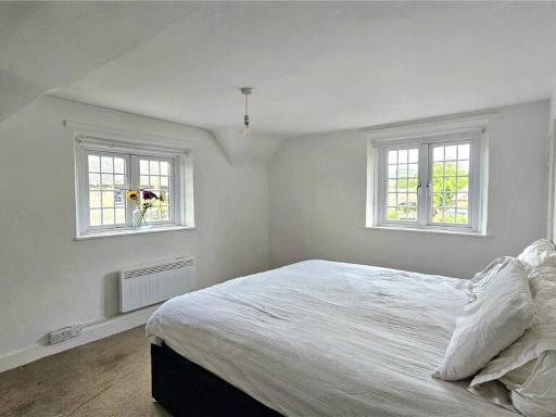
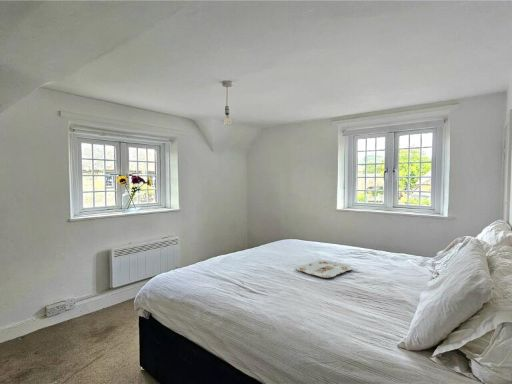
+ serving tray [295,259,354,279]
